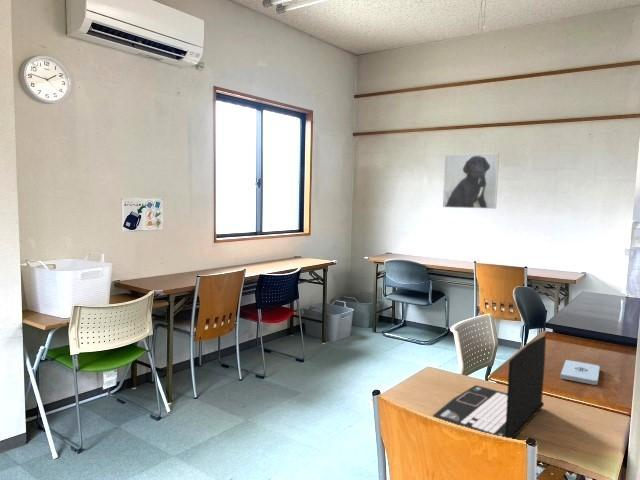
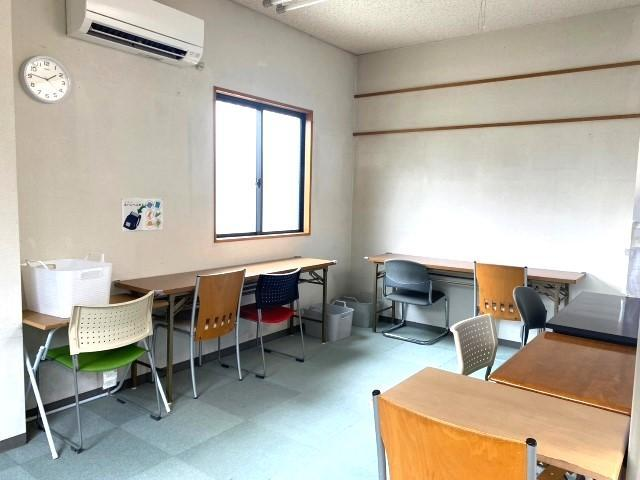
- laptop [432,335,547,440]
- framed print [442,152,500,210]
- notepad [560,359,601,386]
